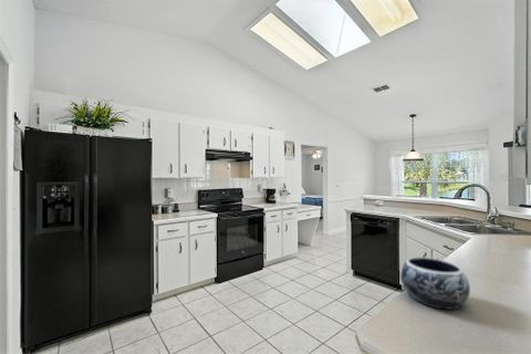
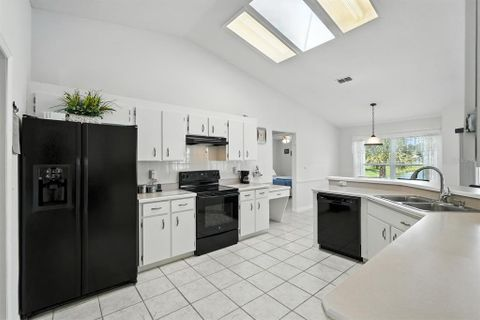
- decorative bowl [399,256,471,311]
